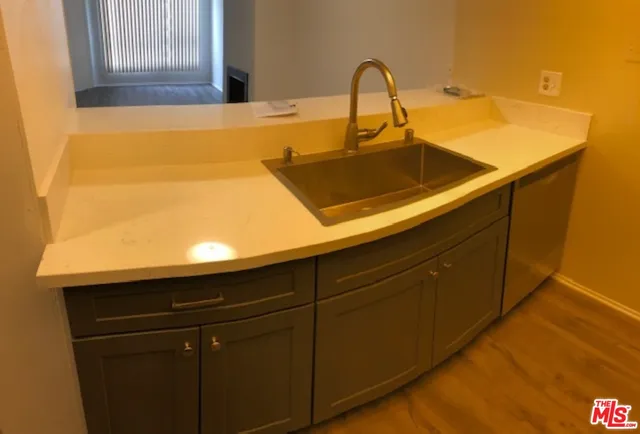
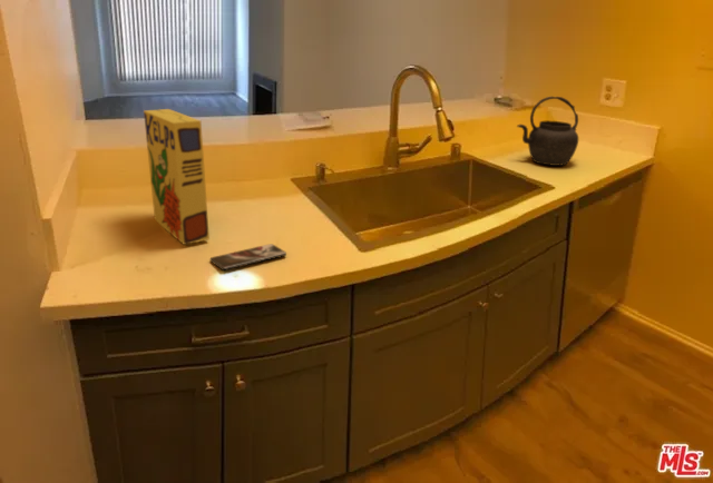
+ cereal box [143,108,211,246]
+ kettle [516,96,579,167]
+ smartphone [209,243,287,272]
